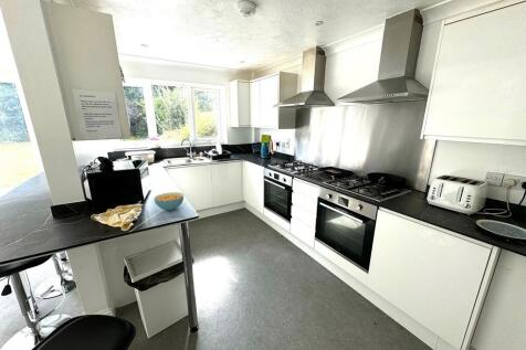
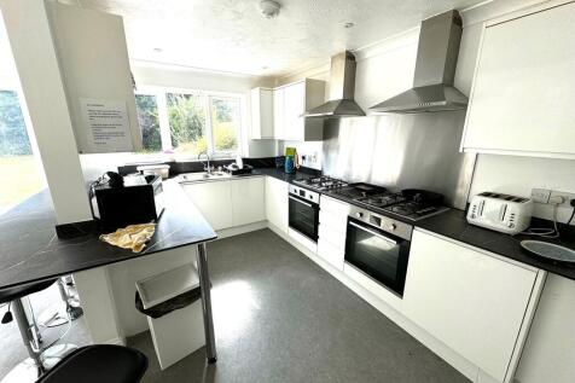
- cereal bowl [154,191,185,212]
